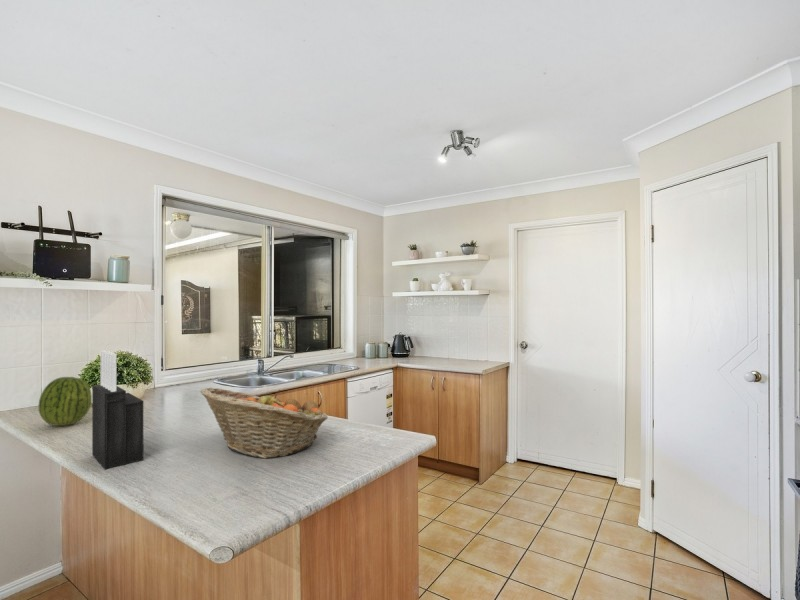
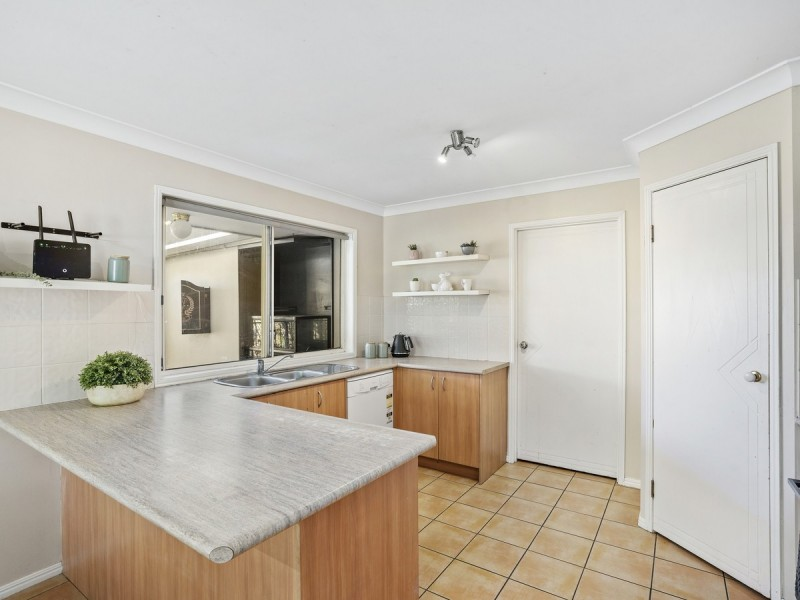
- fruit [38,376,92,427]
- fruit basket [199,387,328,460]
- knife block [91,349,145,470]
